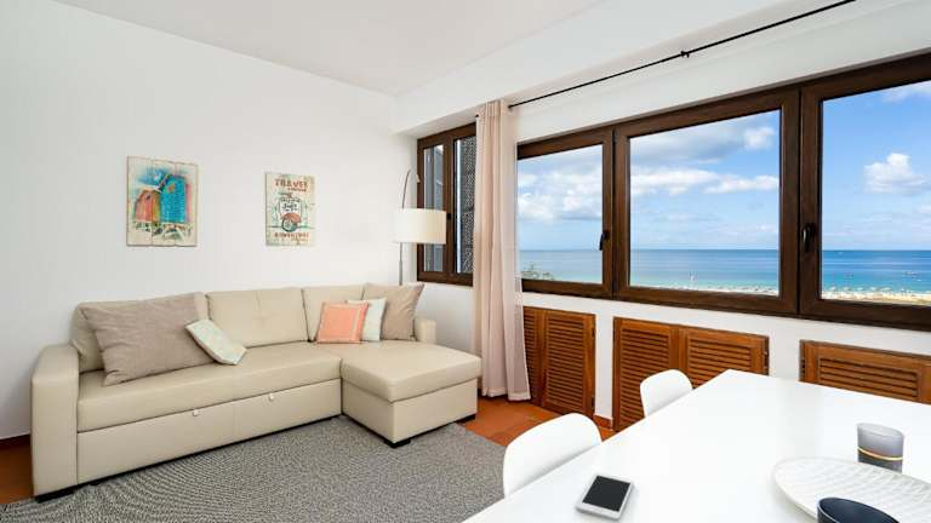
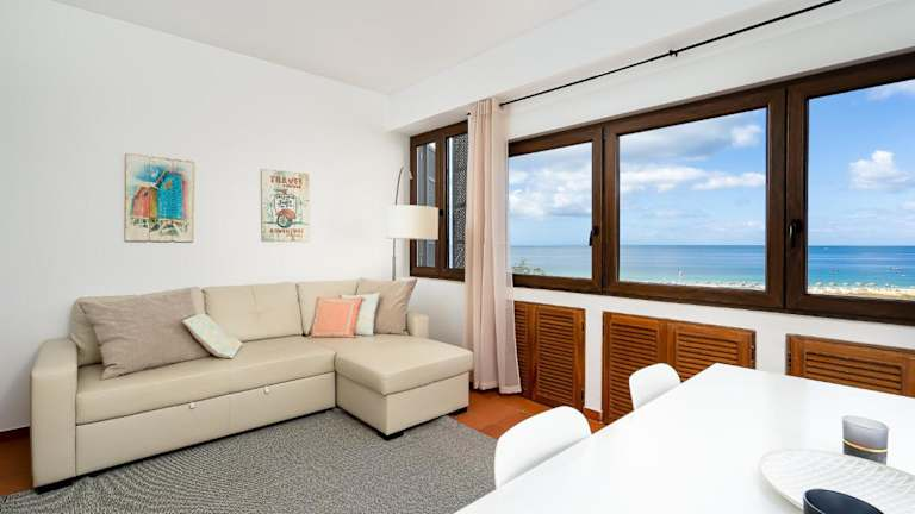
- cell phone [576,471,635,522]
